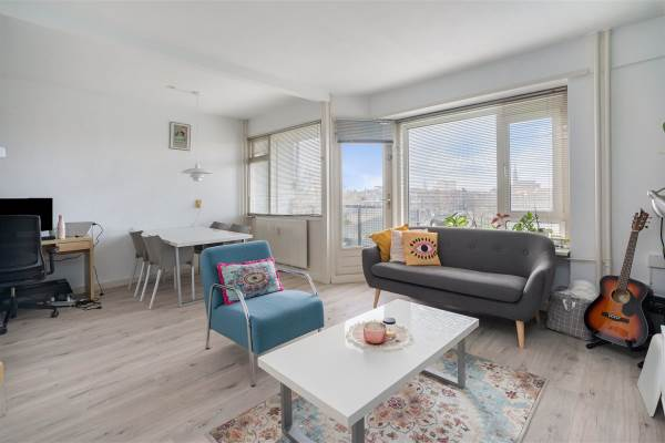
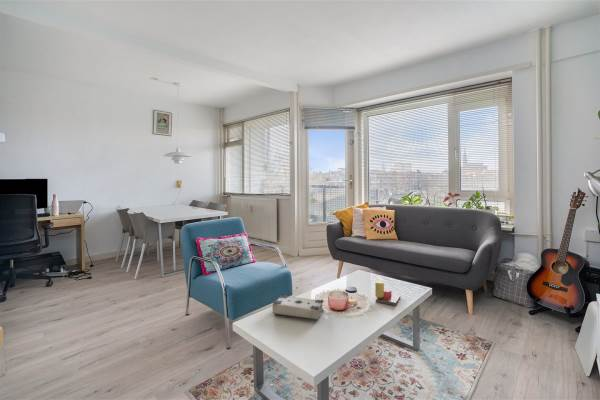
+ candle [374,280,401,306]
+ book [271,293,325,321]
